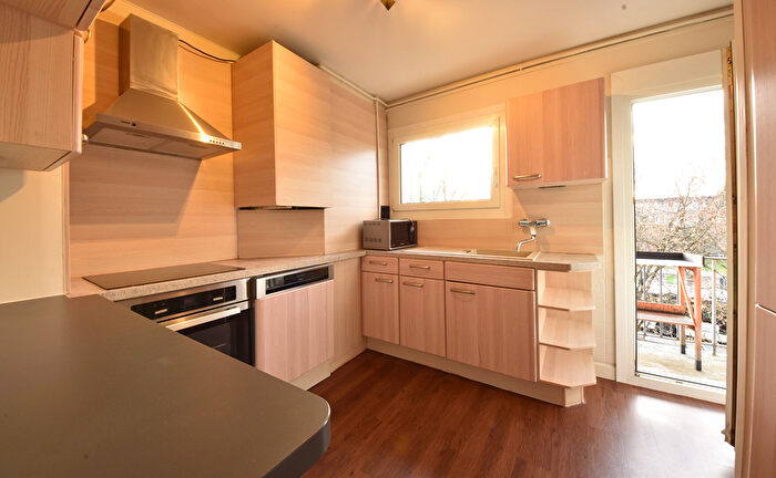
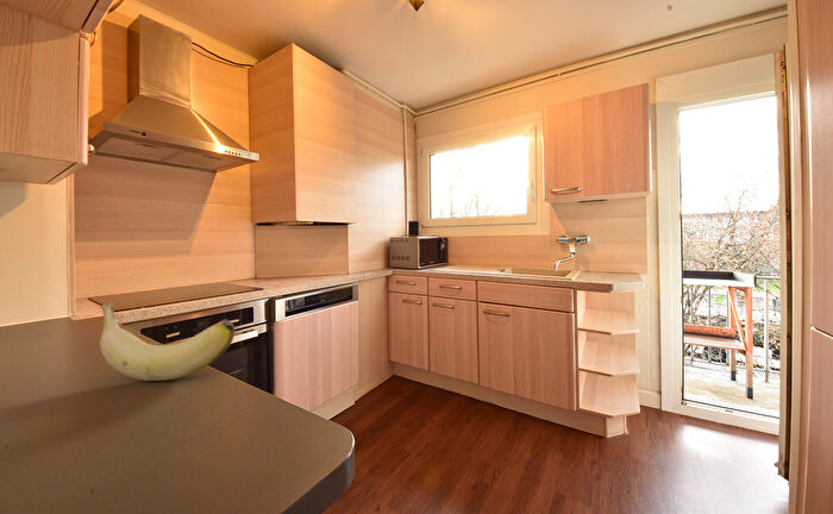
+ banana [99,302,236,382]
